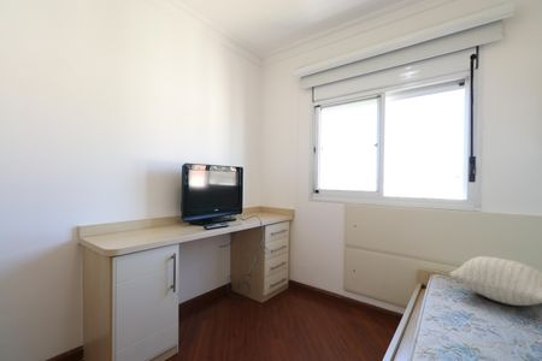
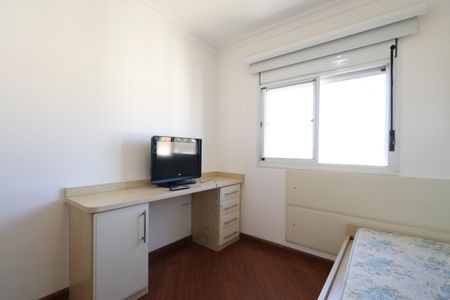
- pillow [448,255,542,307]
